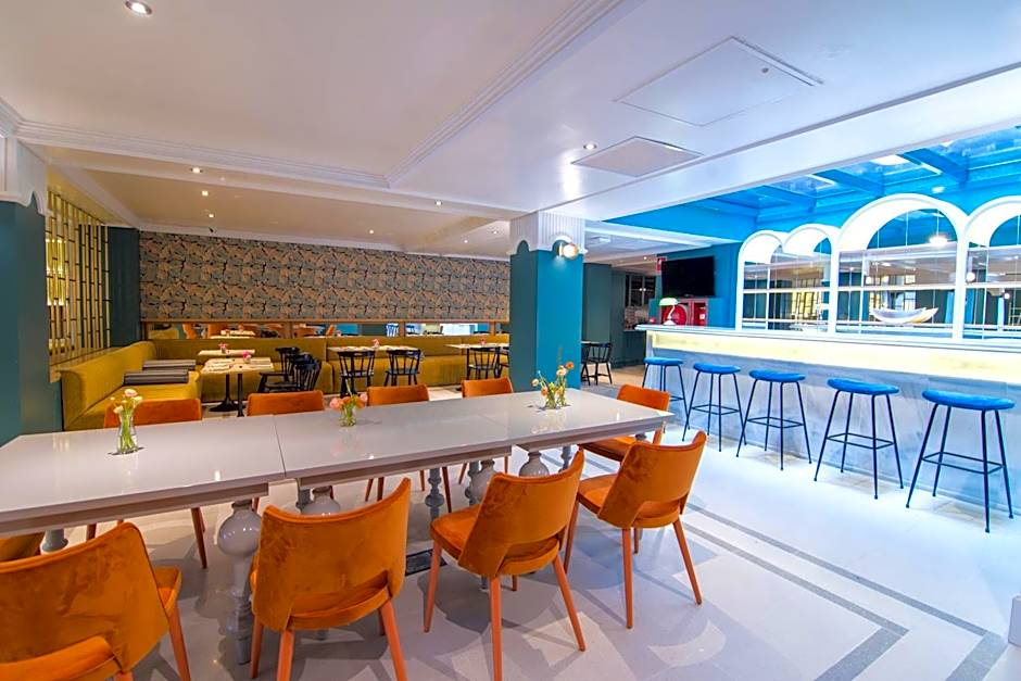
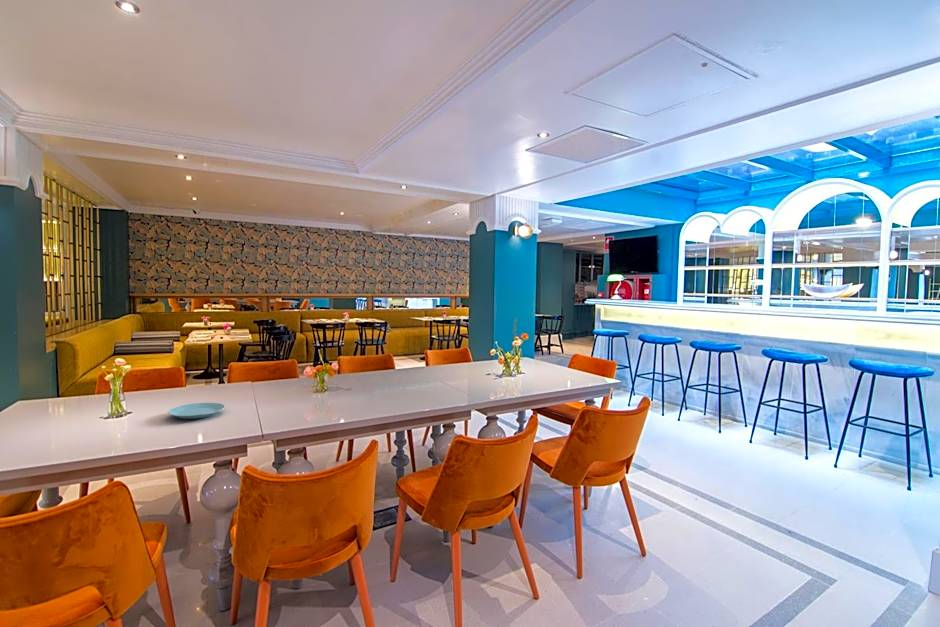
+ plate [167,402,226,420]
